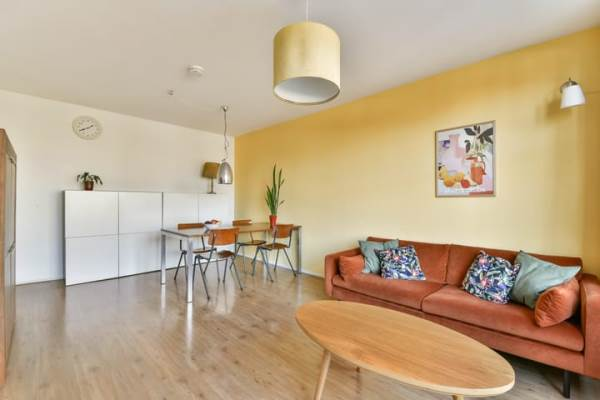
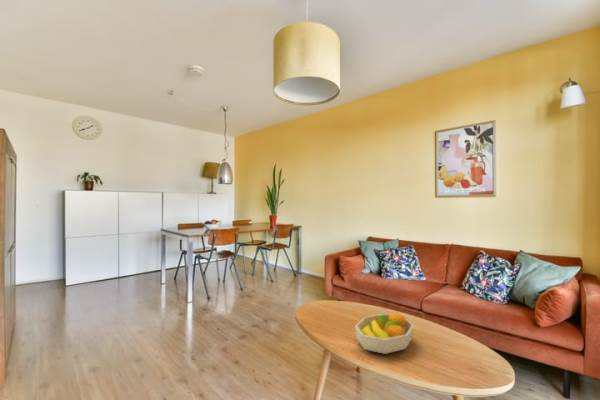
+ fruit bowl [354,312,415,355]
